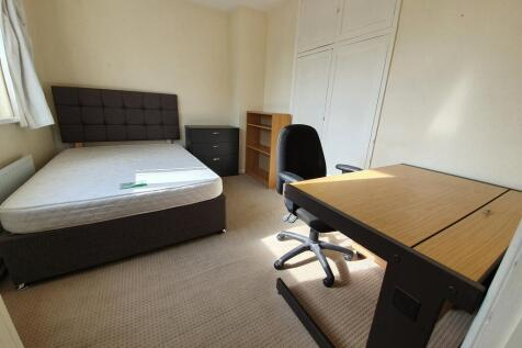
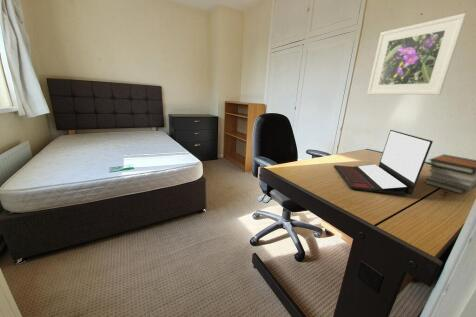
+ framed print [366,12,468,96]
+ laptop [333,129,434,196]
+ book stack [423,153,476,195]
